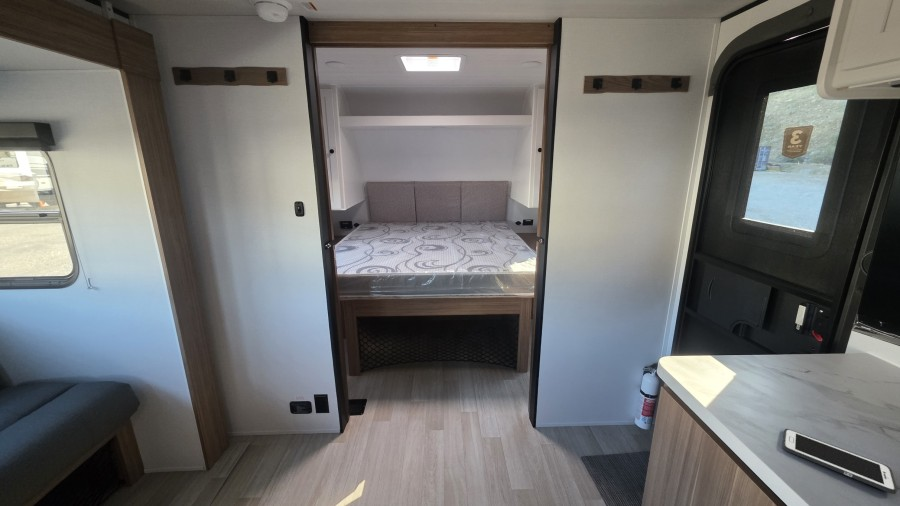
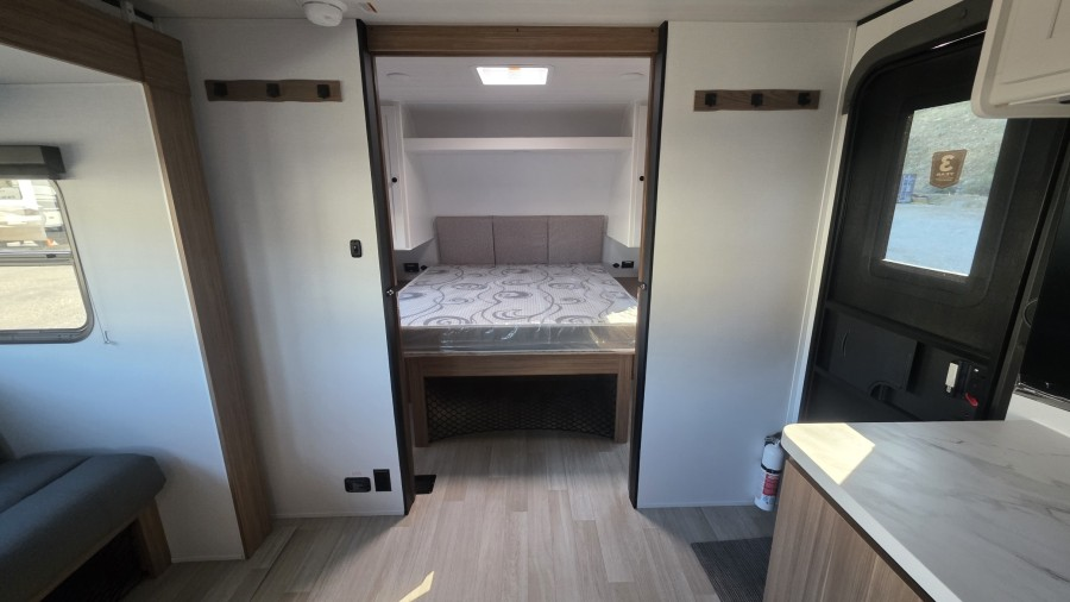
- cell phone [782,428,898,495]
